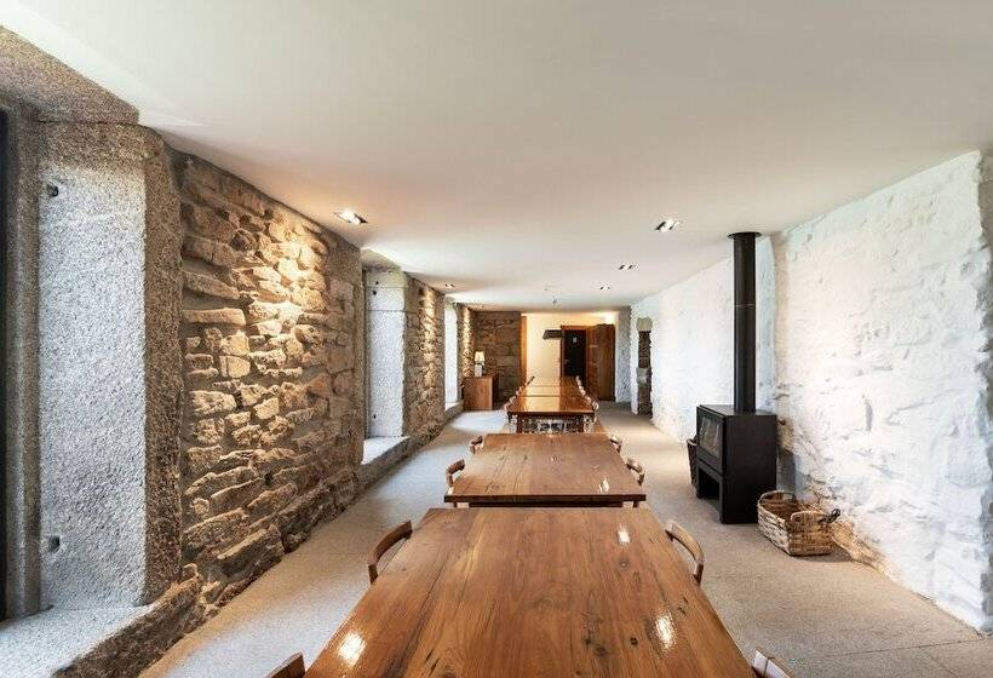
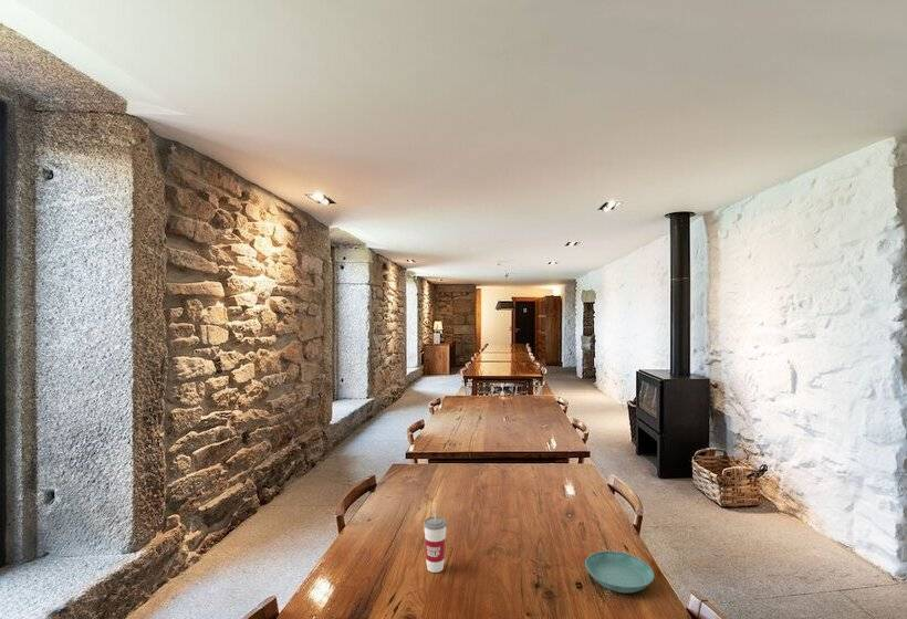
+ saucer [584,550,655,594]
+ cup [423,505,448,574]
